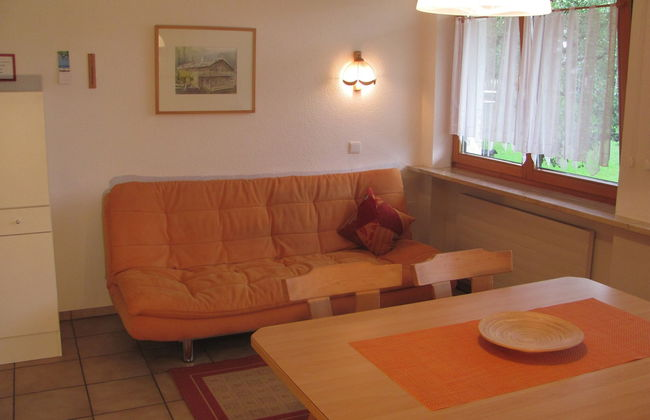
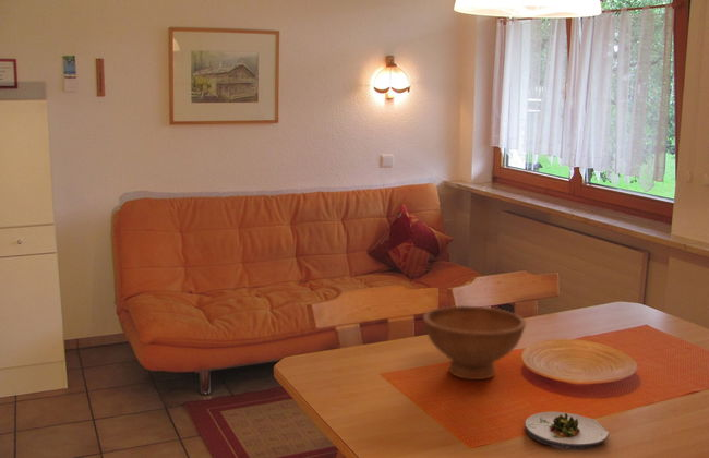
+ bowl [422,304,527,381]
+ salad plate [524,411,610,451]
